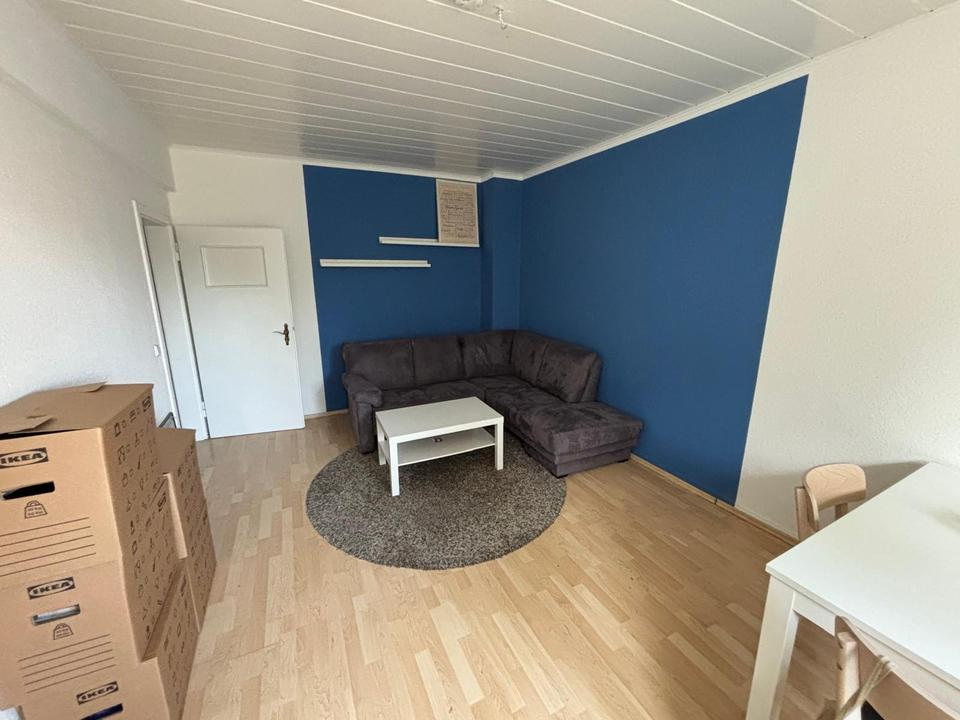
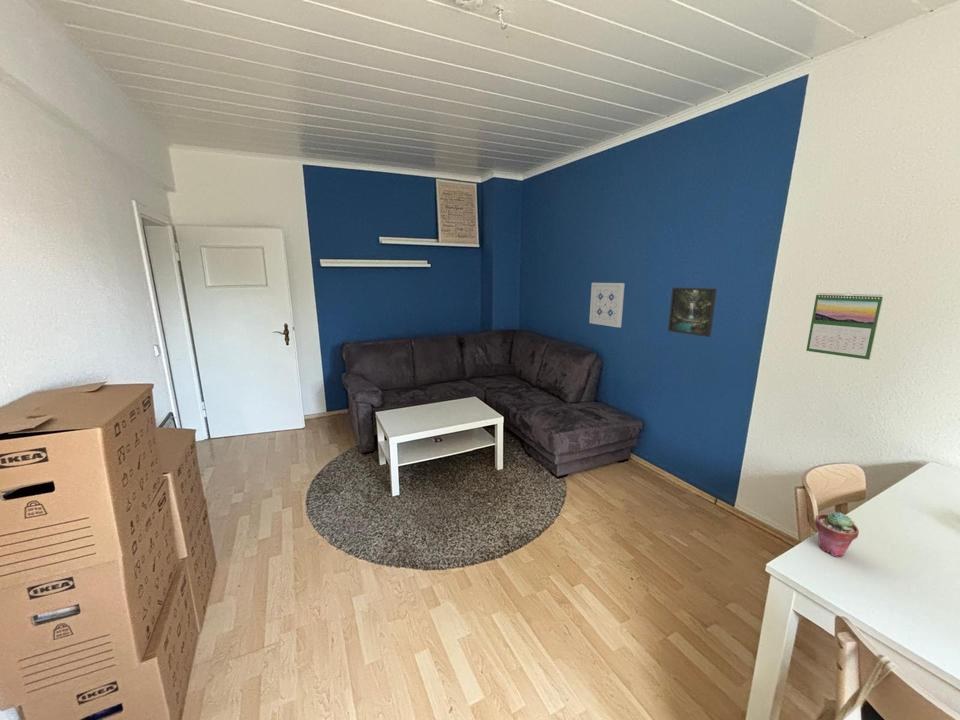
+ potted succulent [814,511,860,558]
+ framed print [667,286,718,338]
+ wall art [588,282,626,328]
+ calendar [806,292,884,361]
